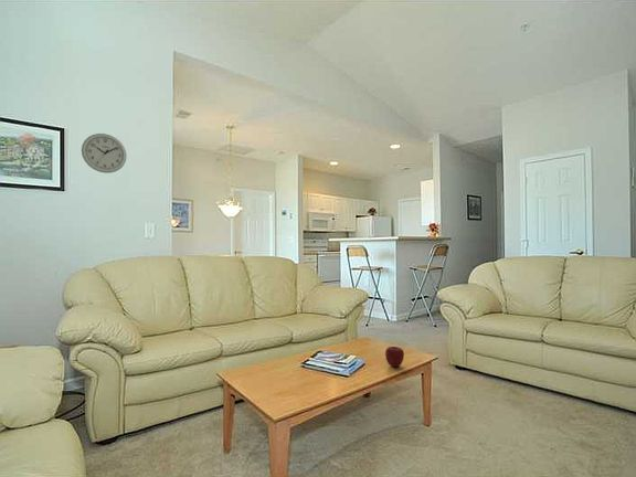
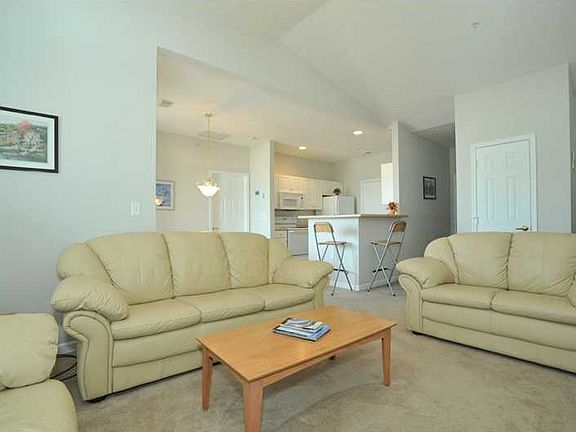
- apple [384,346,405,368]
- wall clock [81,132,128,174]
